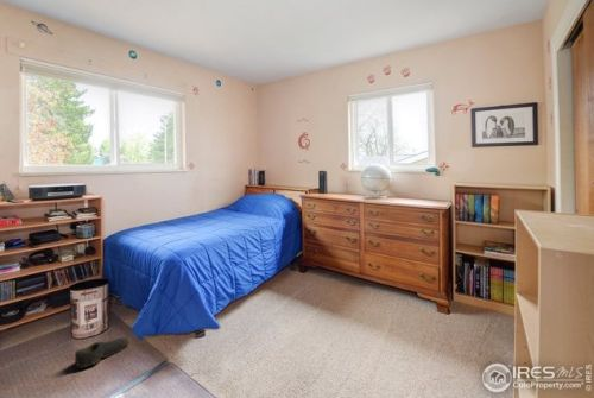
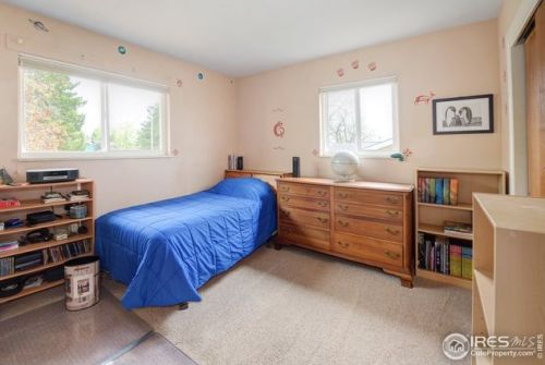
- shoe [74,336,131,368]
